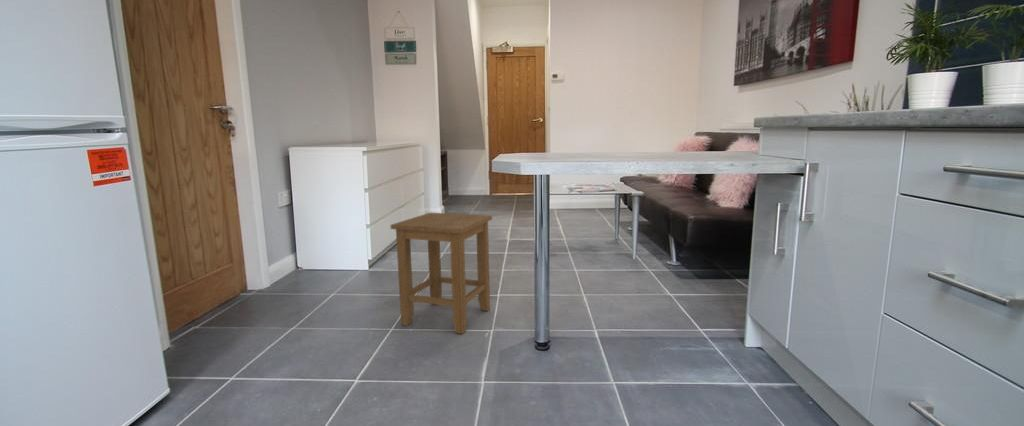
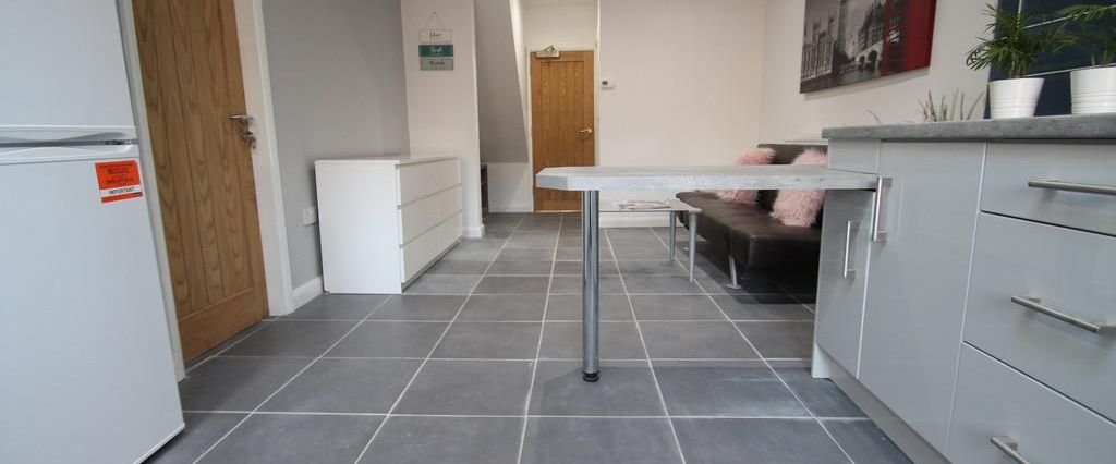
- stool [390,212,493,335]
